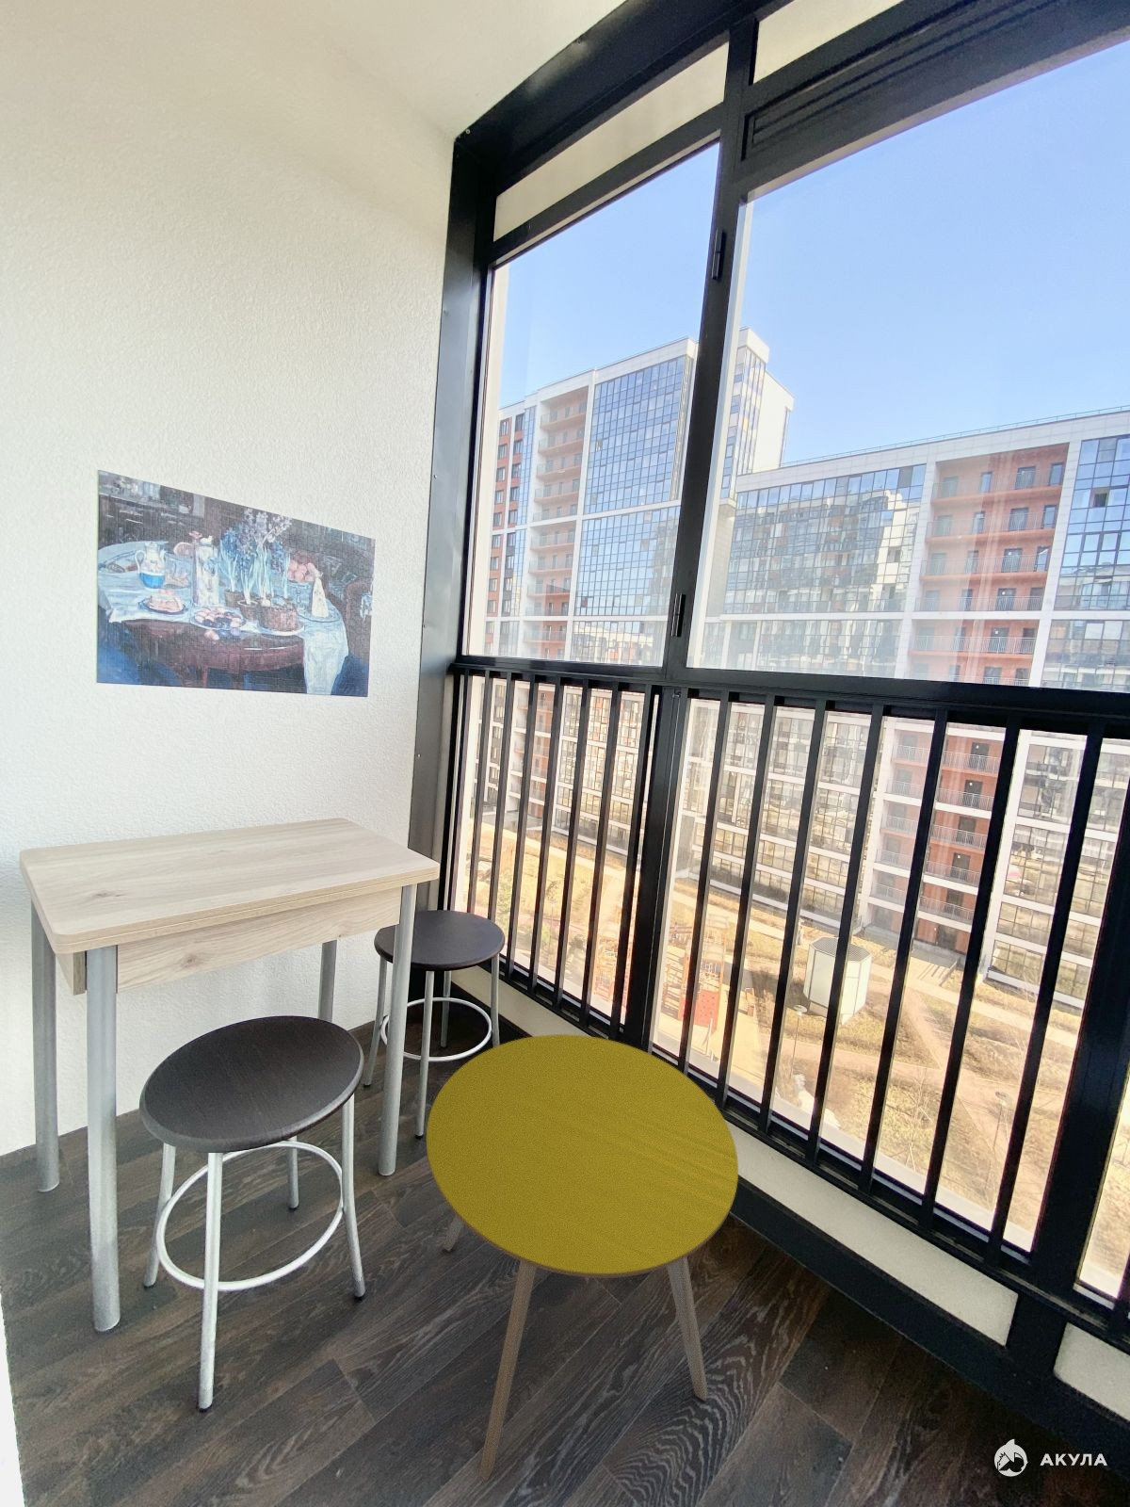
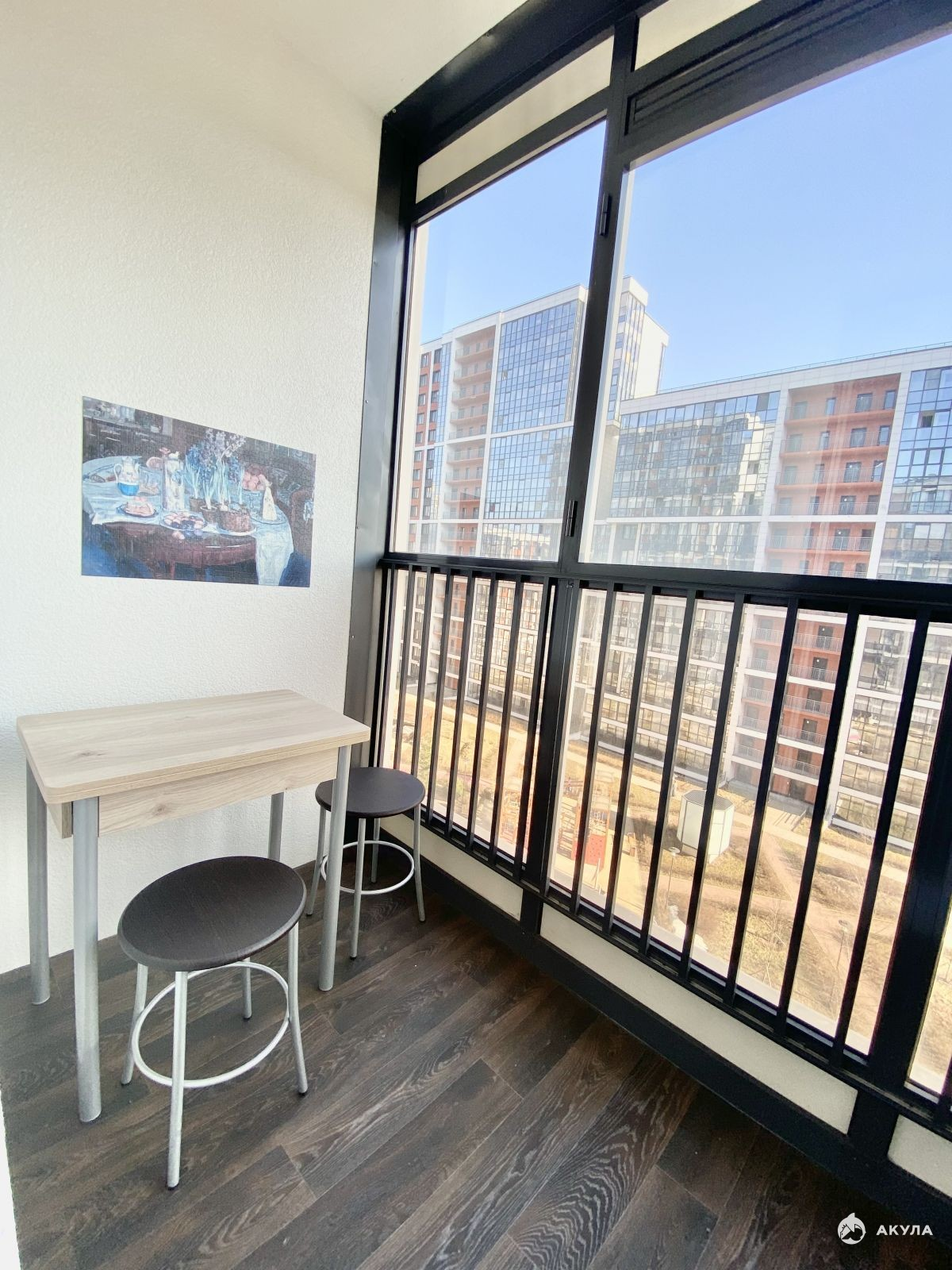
- side table [426,1034,739,1482]
